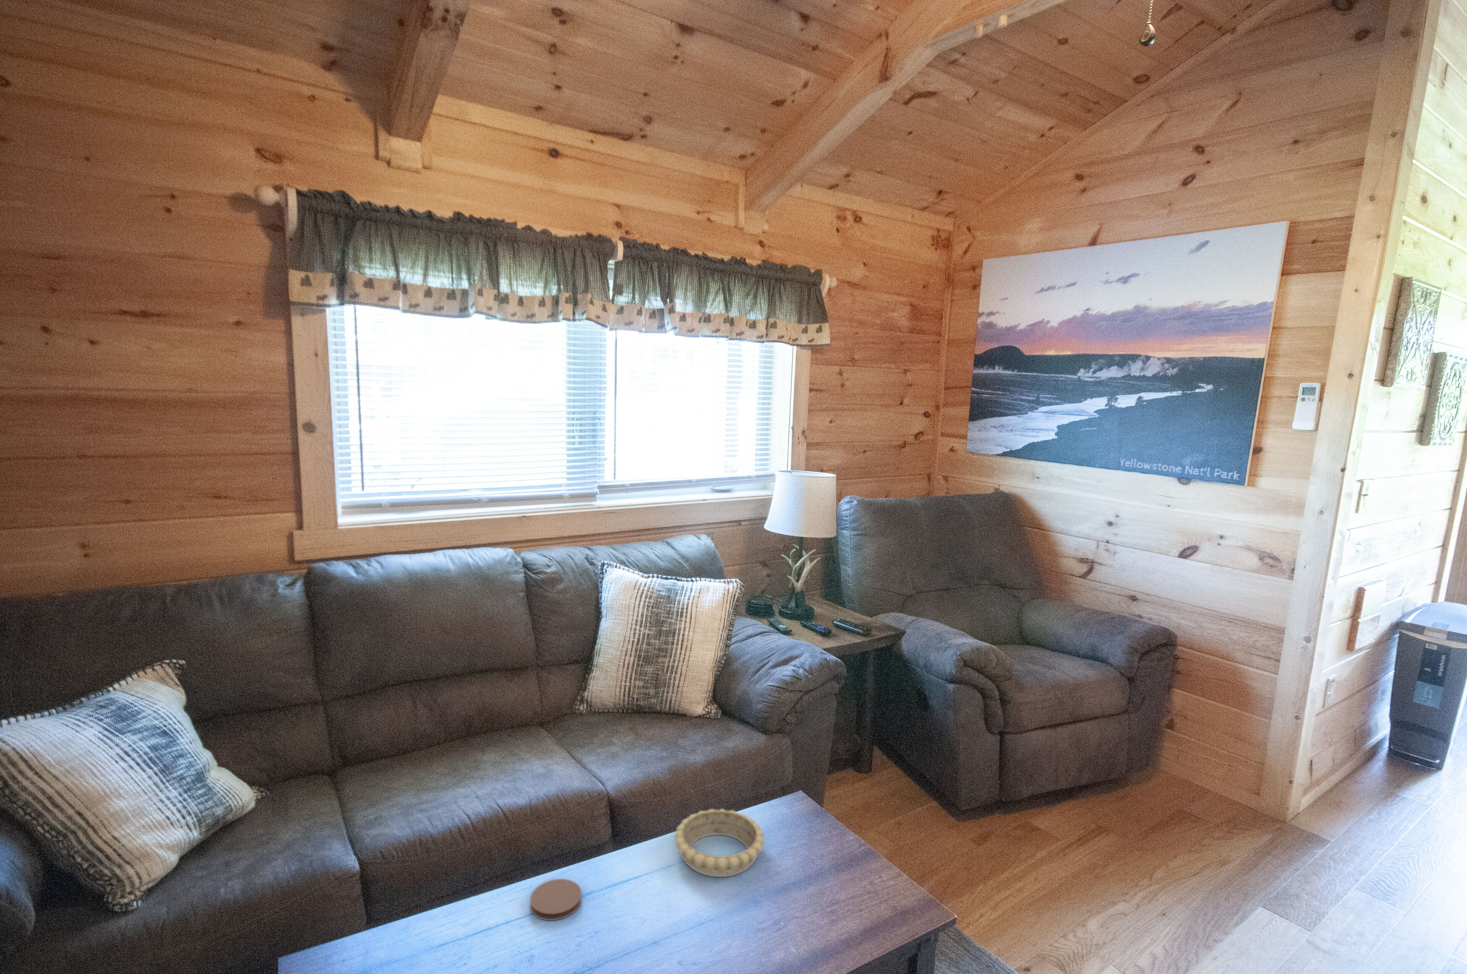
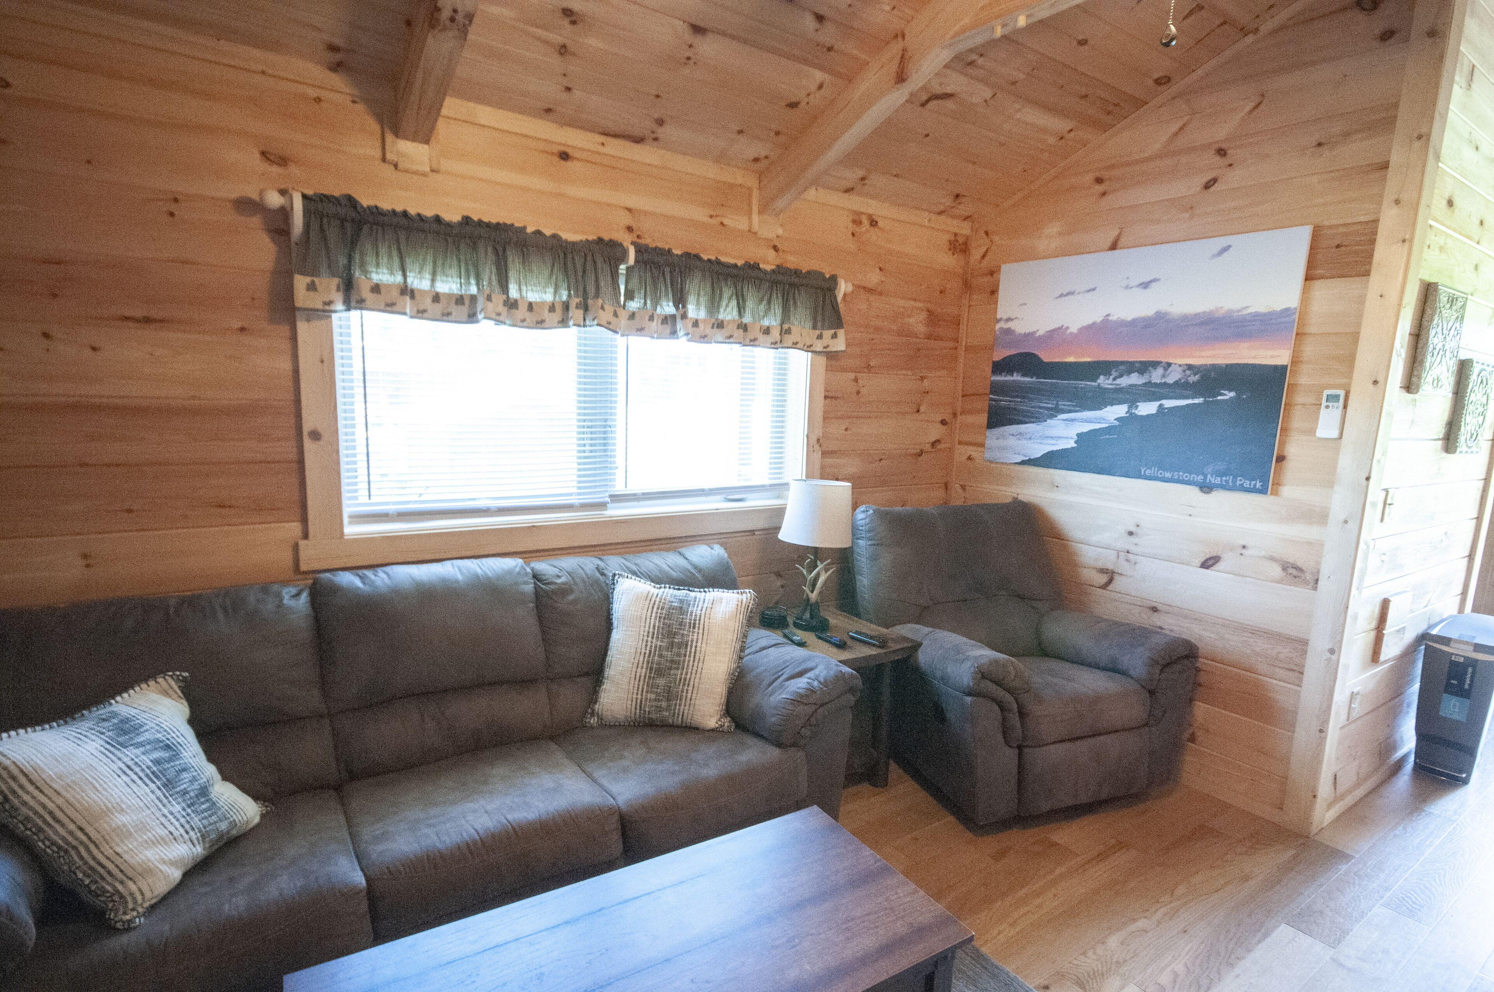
- coaster [530,878,581,921]
- decorative bowl [674,809,765,877]
